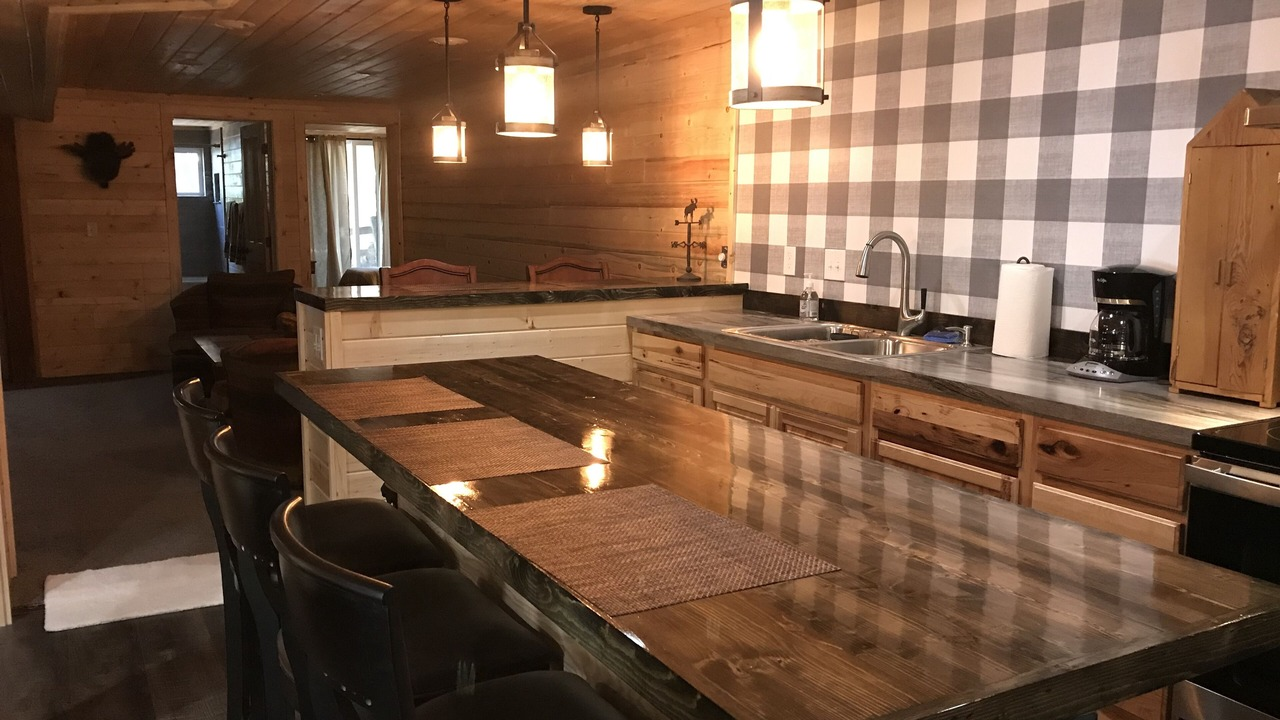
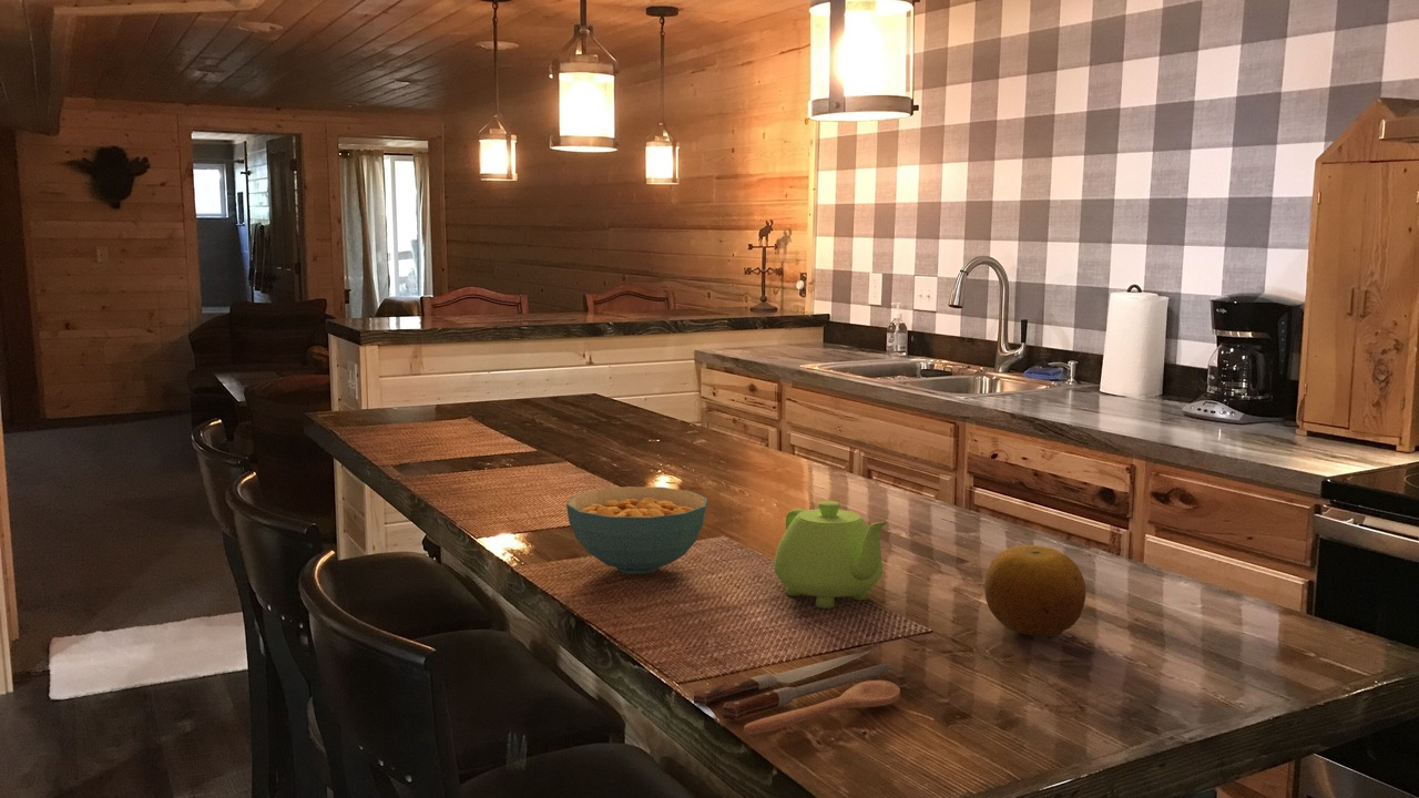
+ spoon [693,649,901,736]
+ teakettle [773,500,888,610]
+ cereal bowl [565,485,708,575]
+ fruit [983,544,1086,638]
